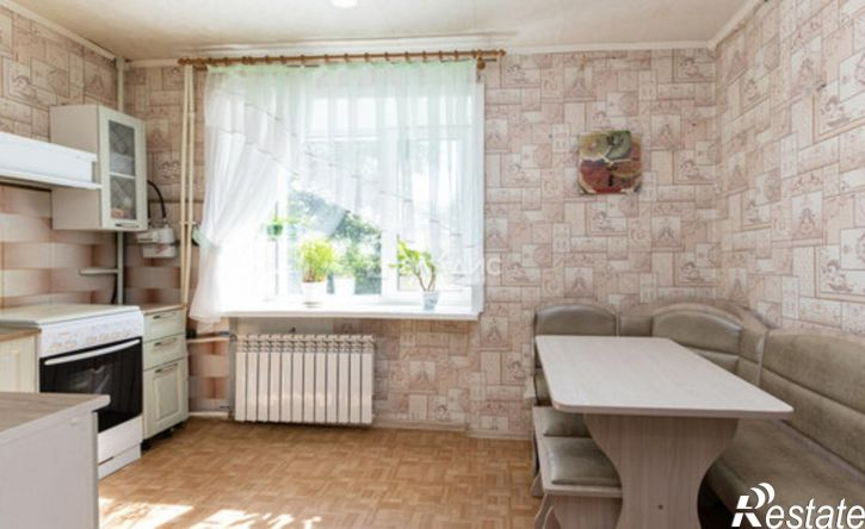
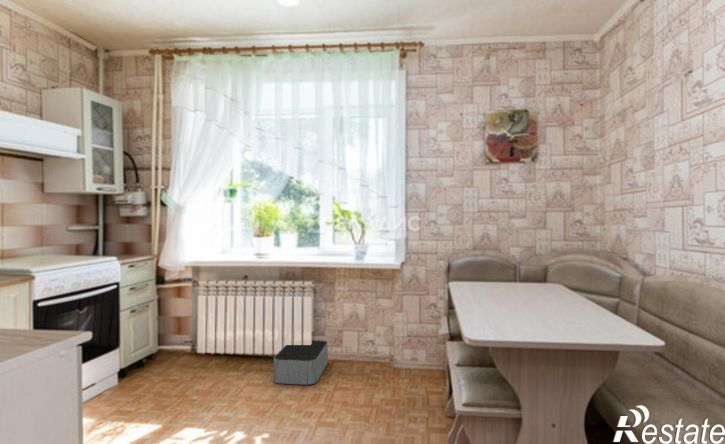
+ storage bin [273,339,329,386]
